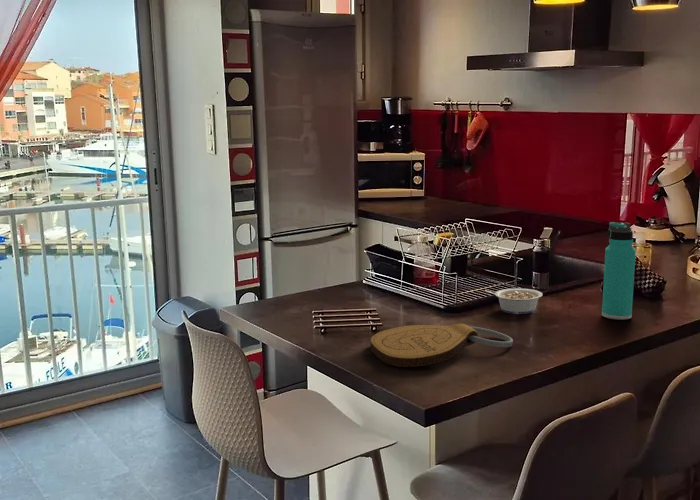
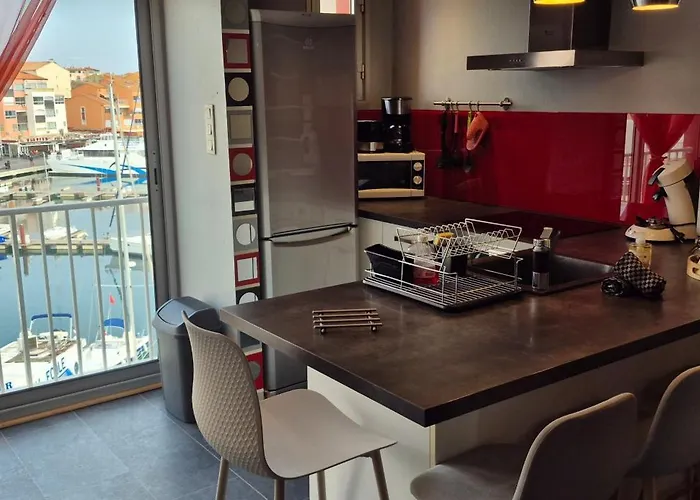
- legume [484,287,543,315]
- thermos bottle [601,221,637,321]
- key chain [369,323,514,368]
